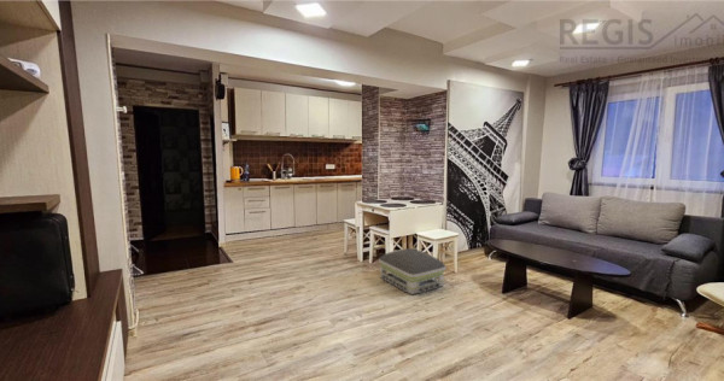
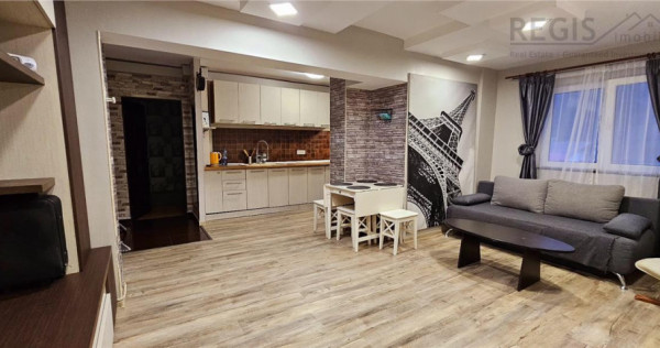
- air purifier [378,247,448,297]
